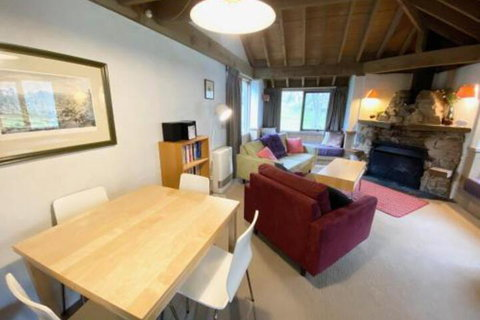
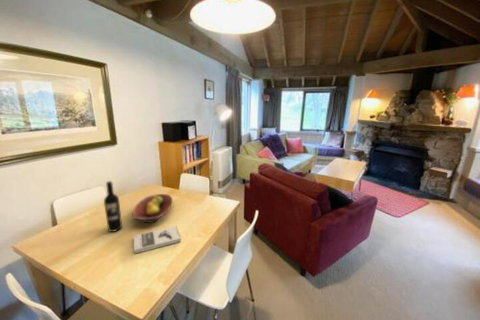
+ book [133,225,182,255]
+ wine bottle [103,180,123,233]
+ fruit bowl [131,193,173,224]
